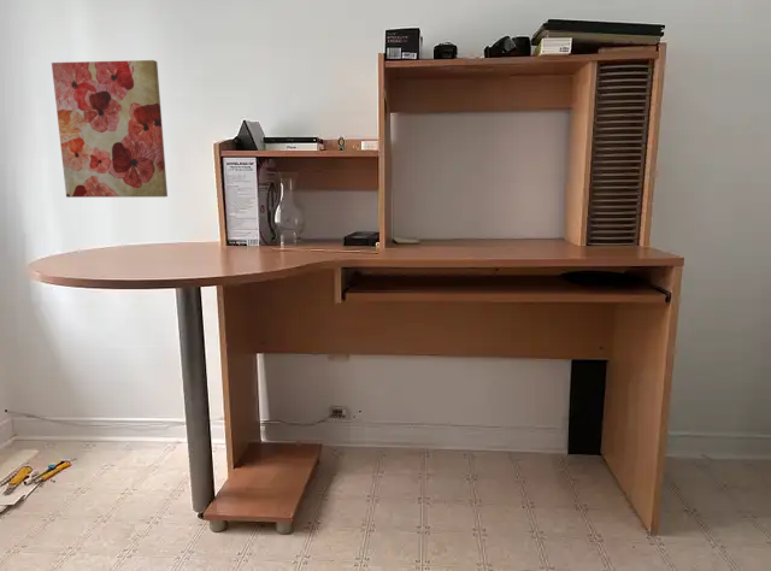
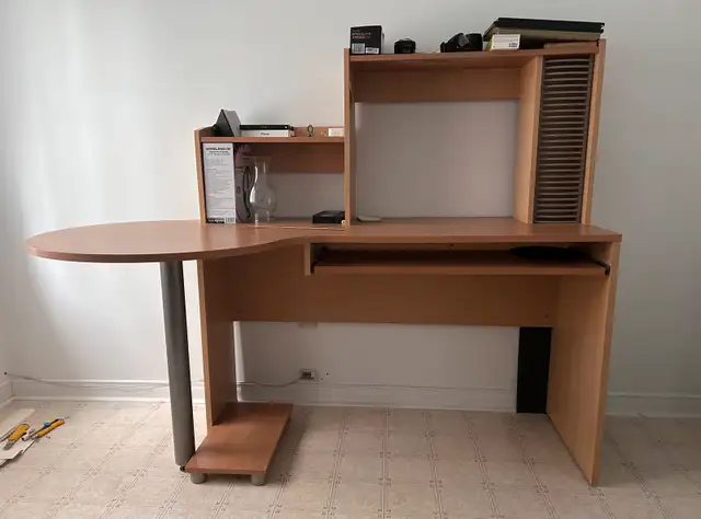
- wall art [51,59,169,199]
